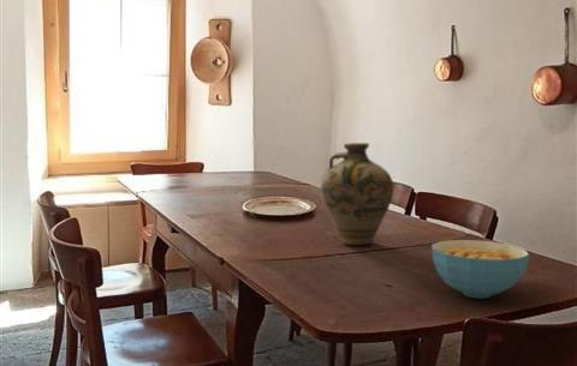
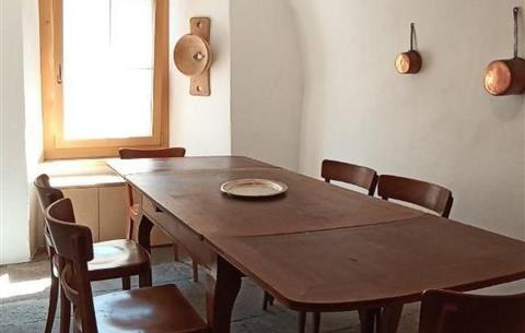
- cereal bowl [430,239,530,299]
- jug [320,142,394,246]
